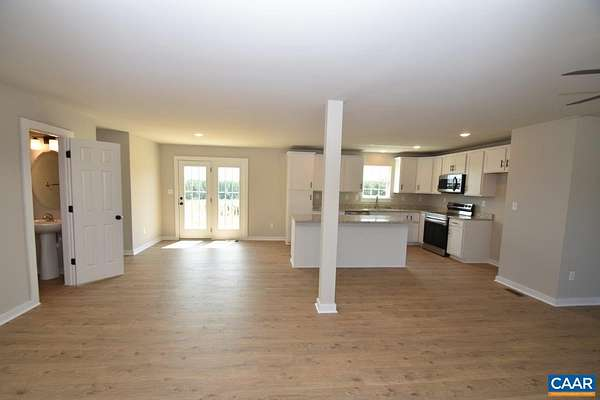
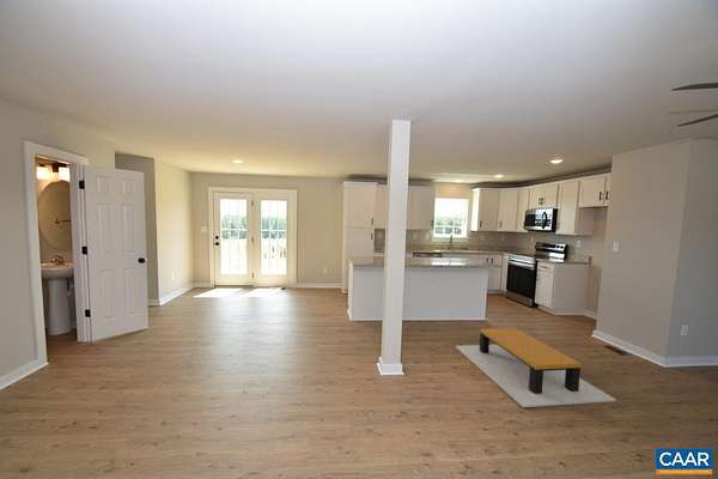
+ coffee table [455,327,617,408]
